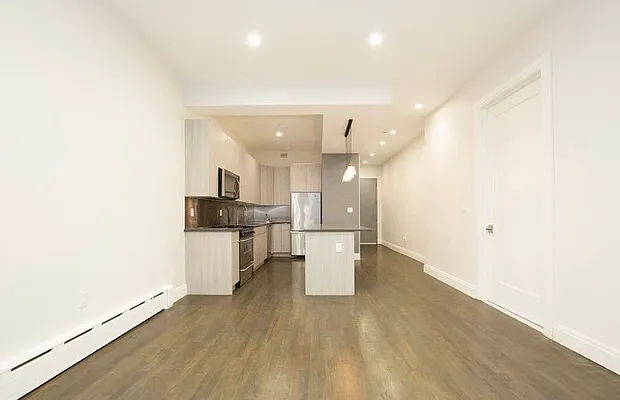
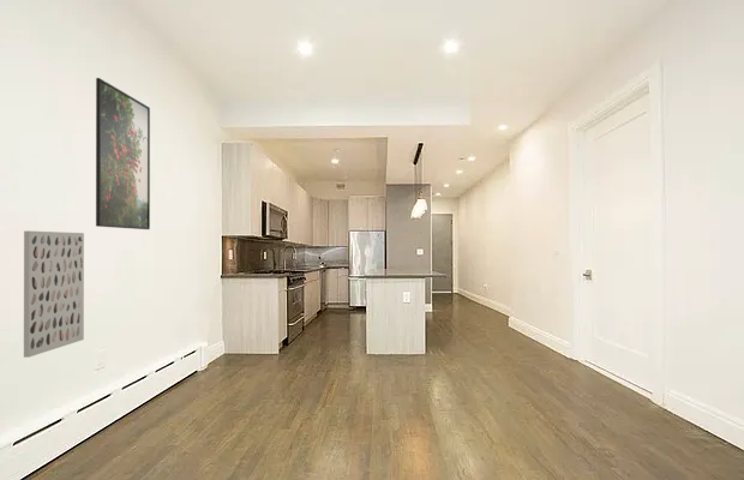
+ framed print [95,77,151,230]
+ wall art [23,230,85,359]
